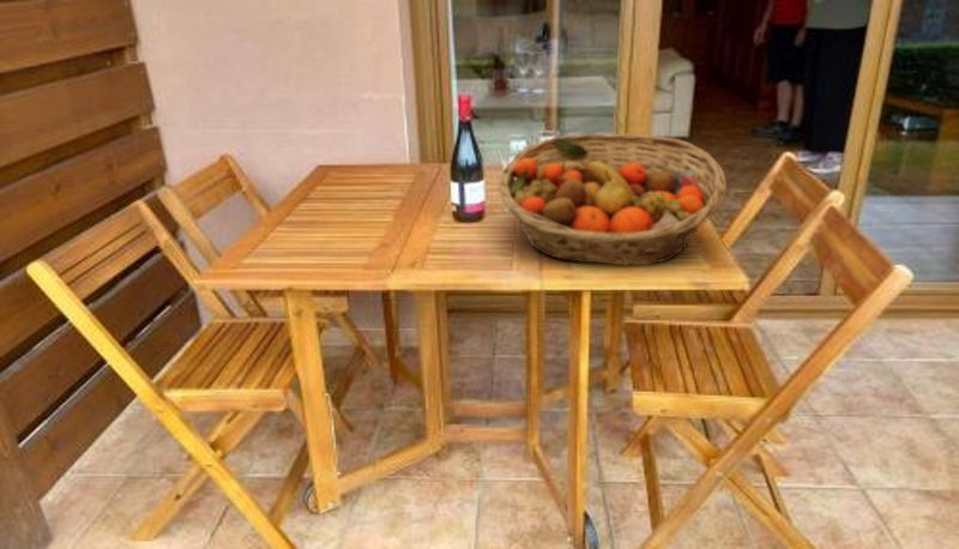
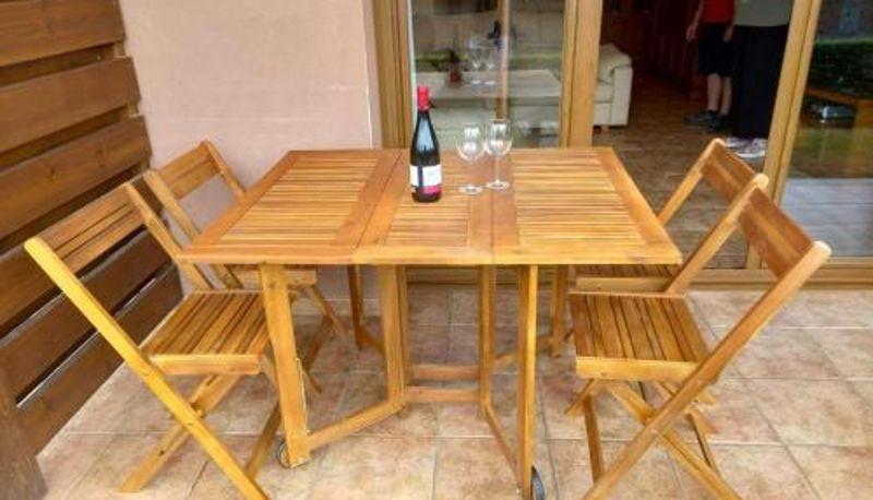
- fruit basket [496,133,728,267]
